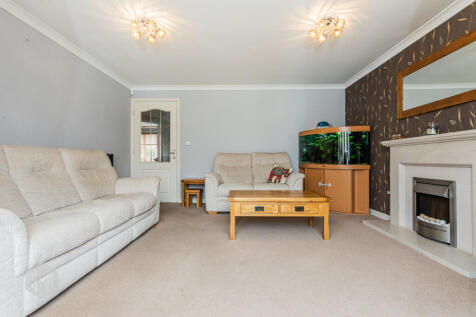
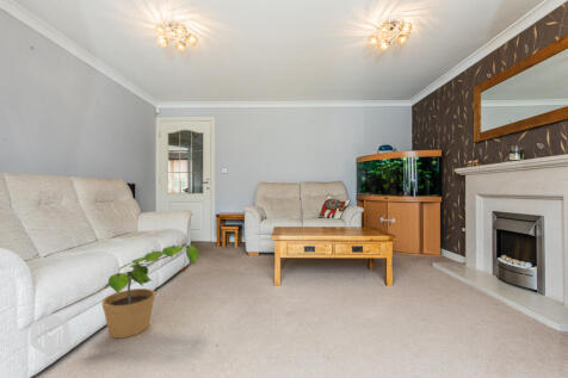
+ potted plant [101,243,200,339]
